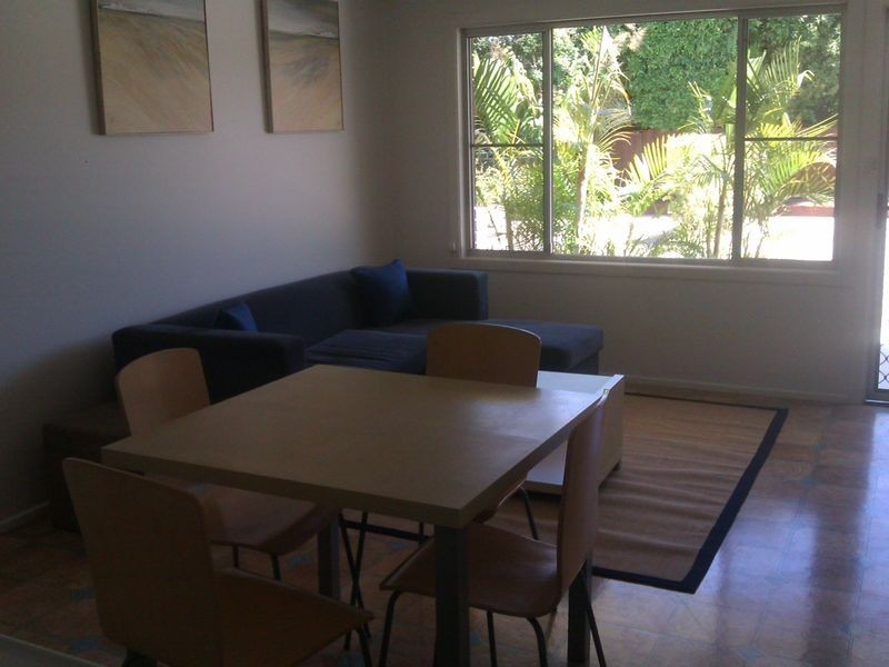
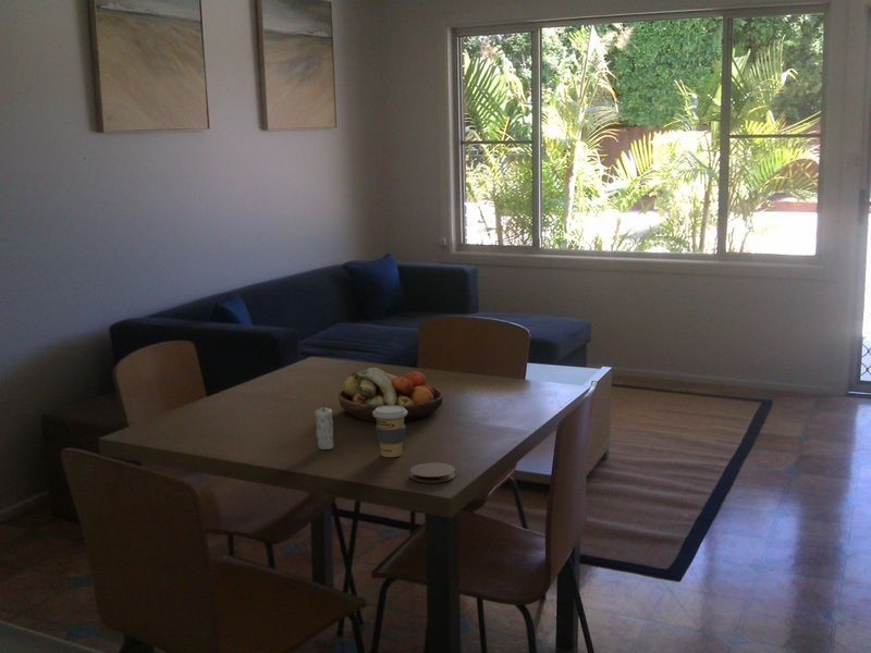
+ fruit bowl [338,367,444,422]
+ candle [314,402,335,451]
+ coaster [409,461,456,484]
+ coffee cup [372,406,407,458]
